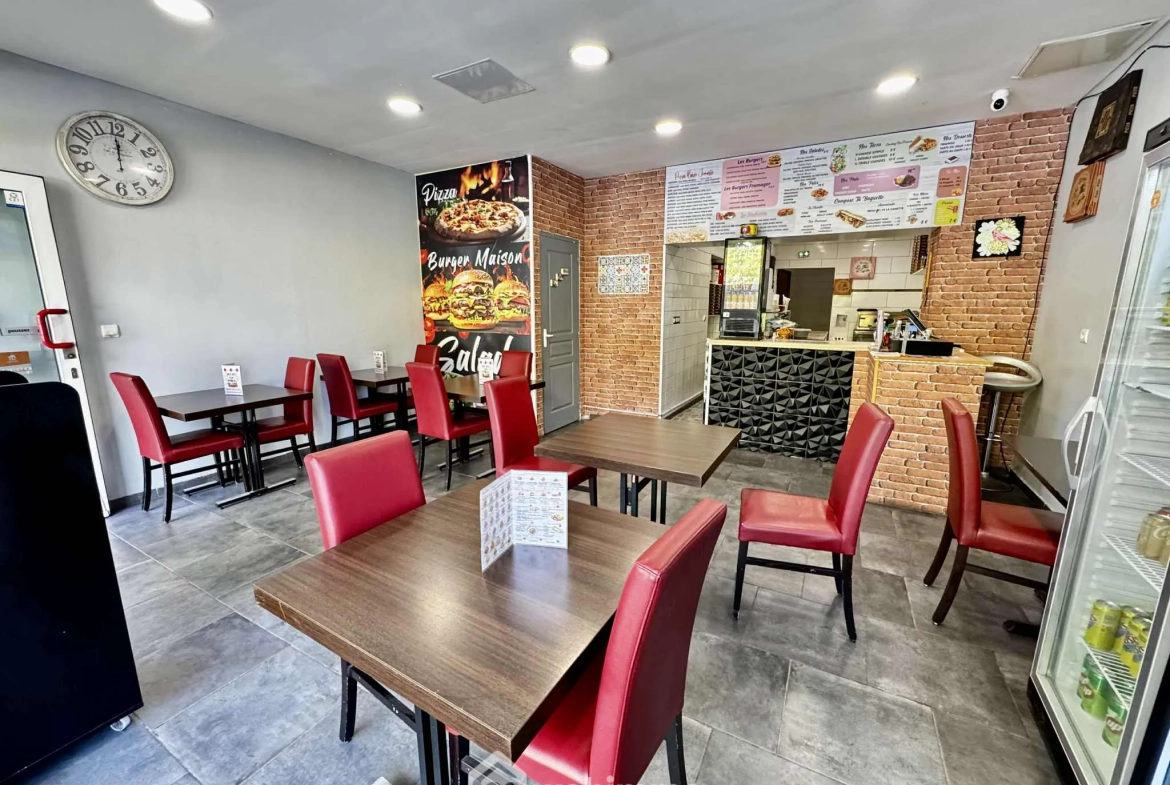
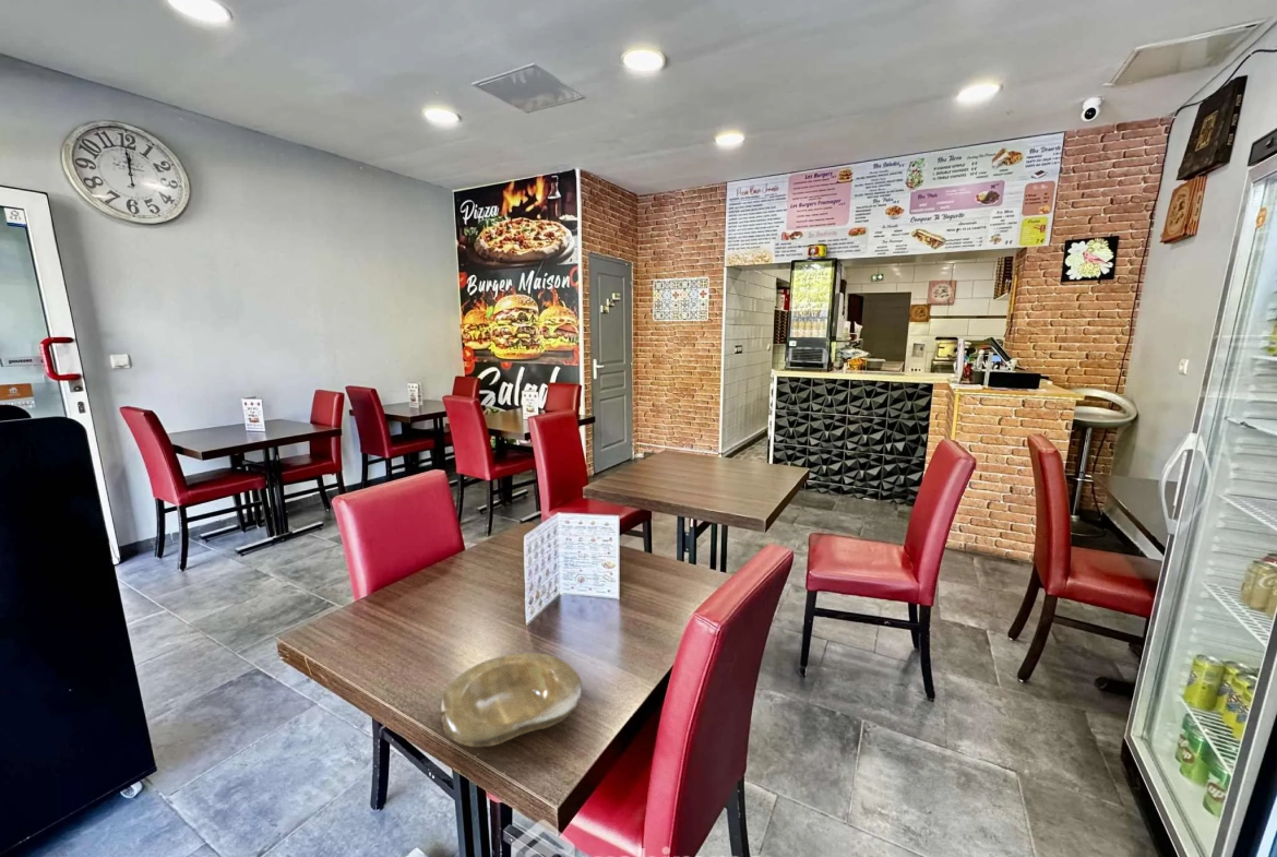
+ plate [439,652,583,748]
